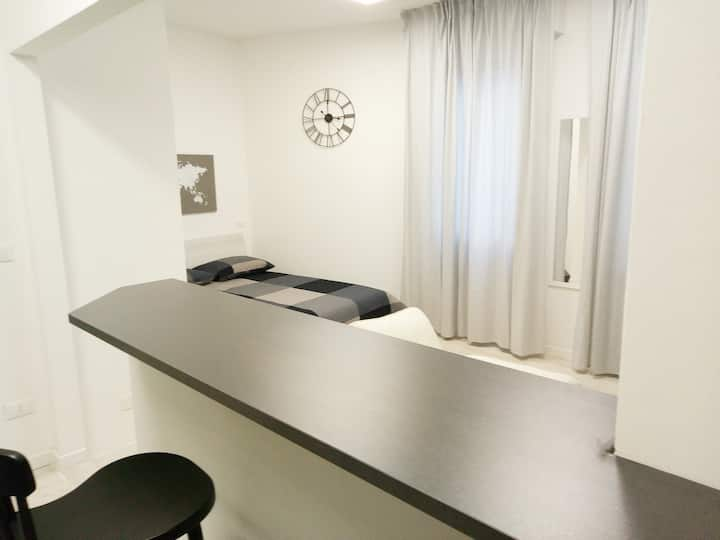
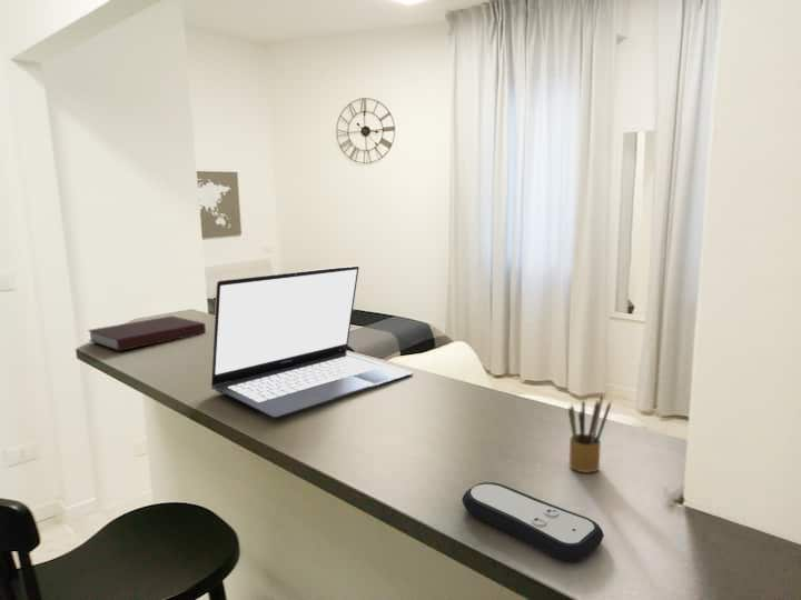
+ laptop [210,264,414,419]
+ pencil box [567,393,612,473]
+ remote control [461,481,605,562]
+ notebook [87,314,207,352]
